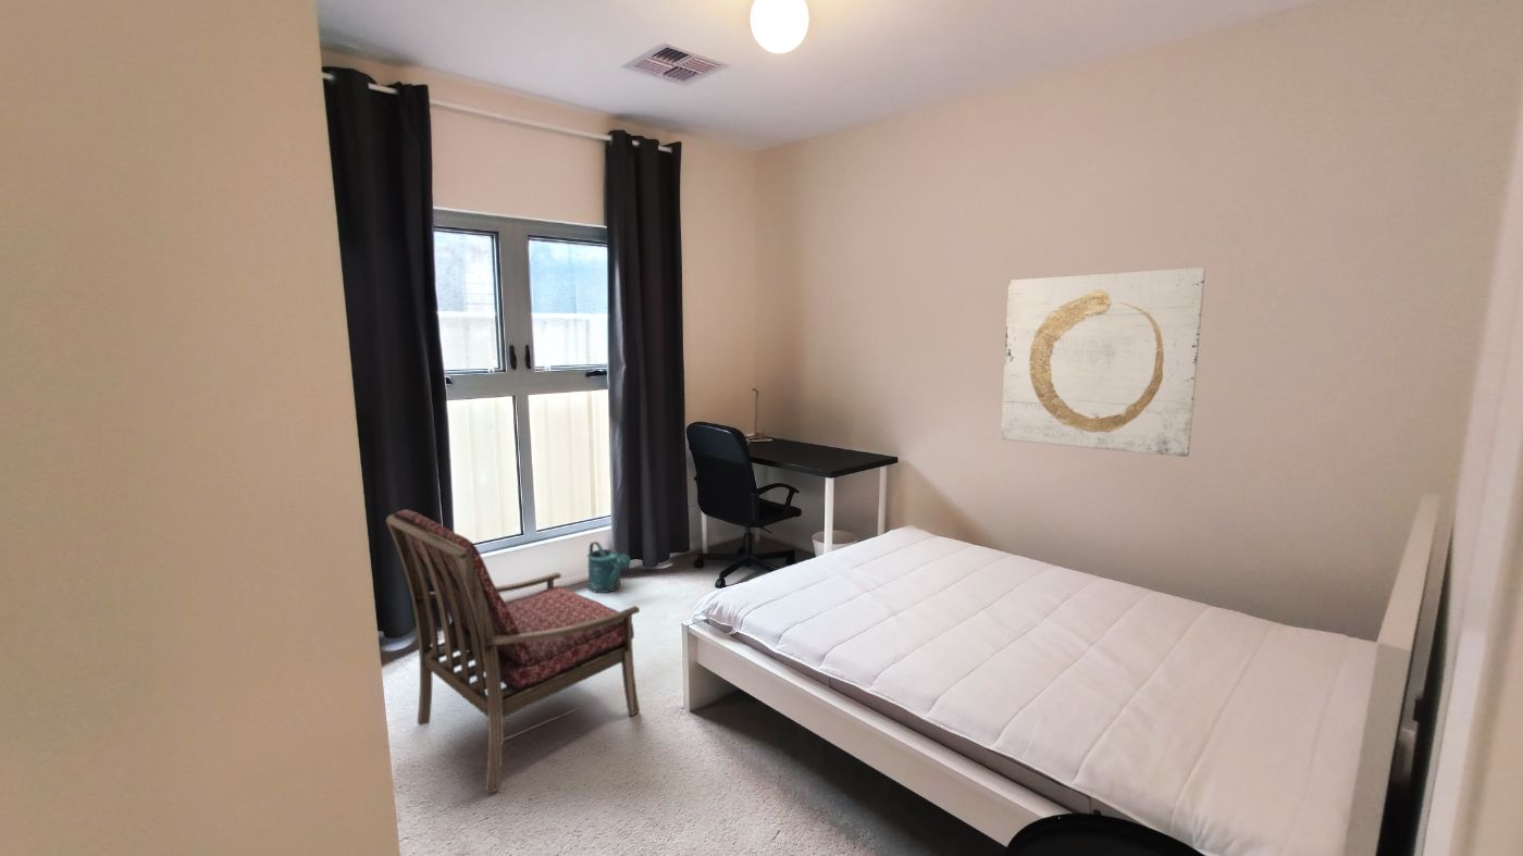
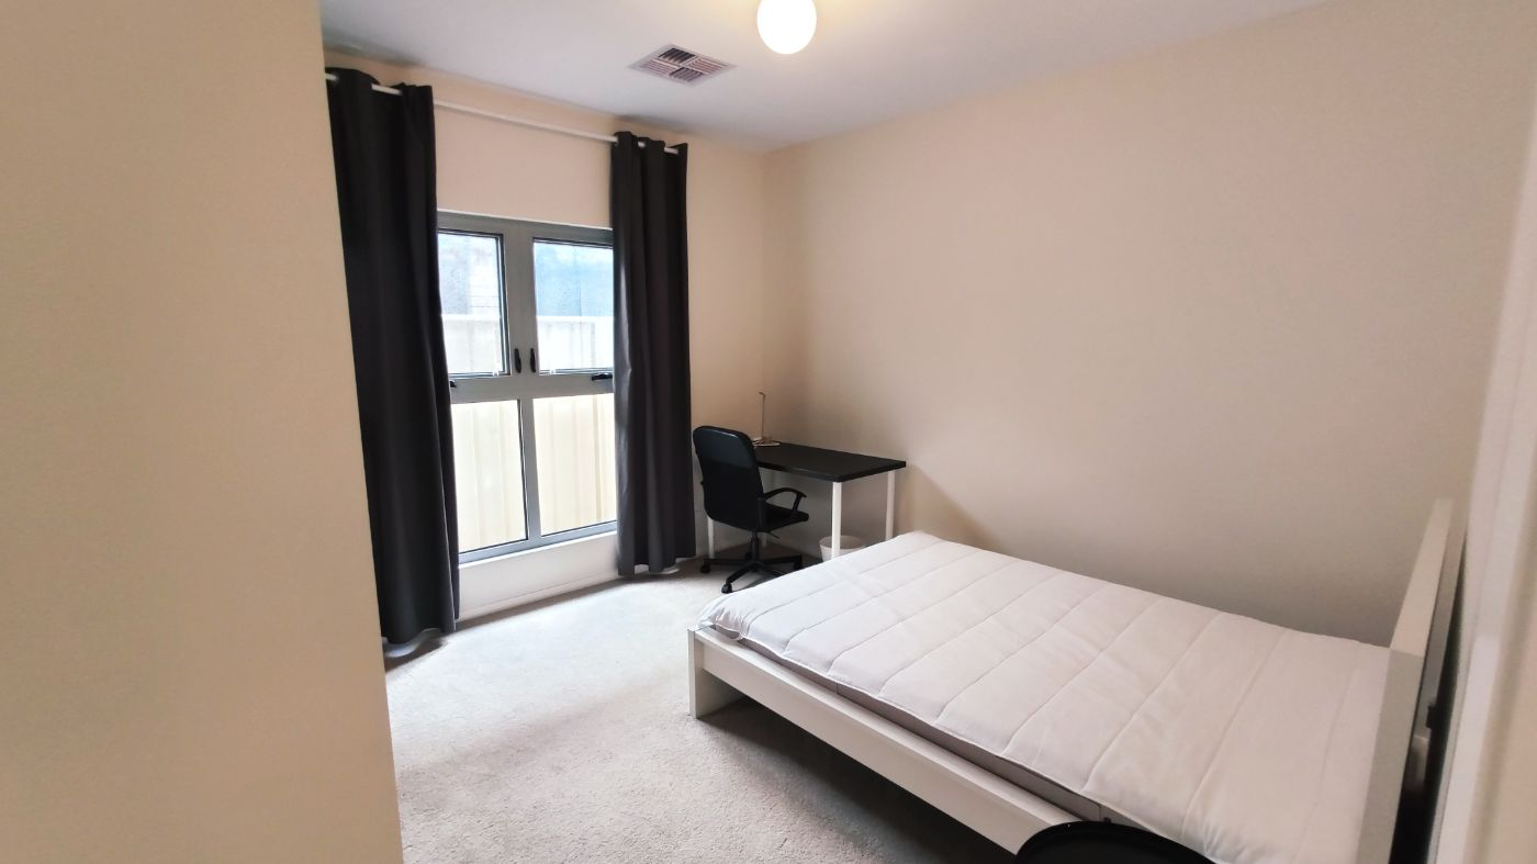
- wall art [1000,266,1206,458]
- watering can [586,541,632,594]
- armchair [385,509,641,794]
